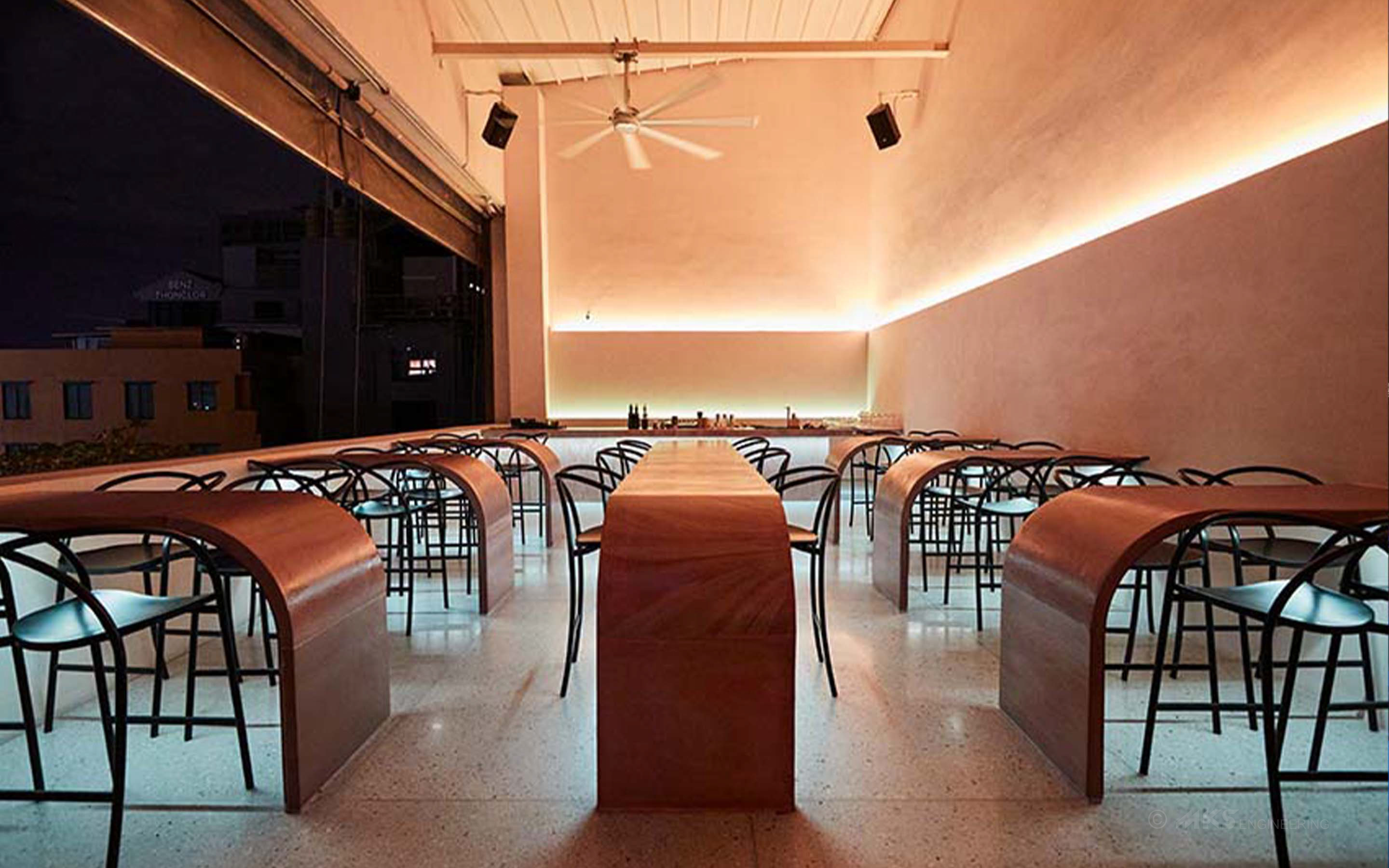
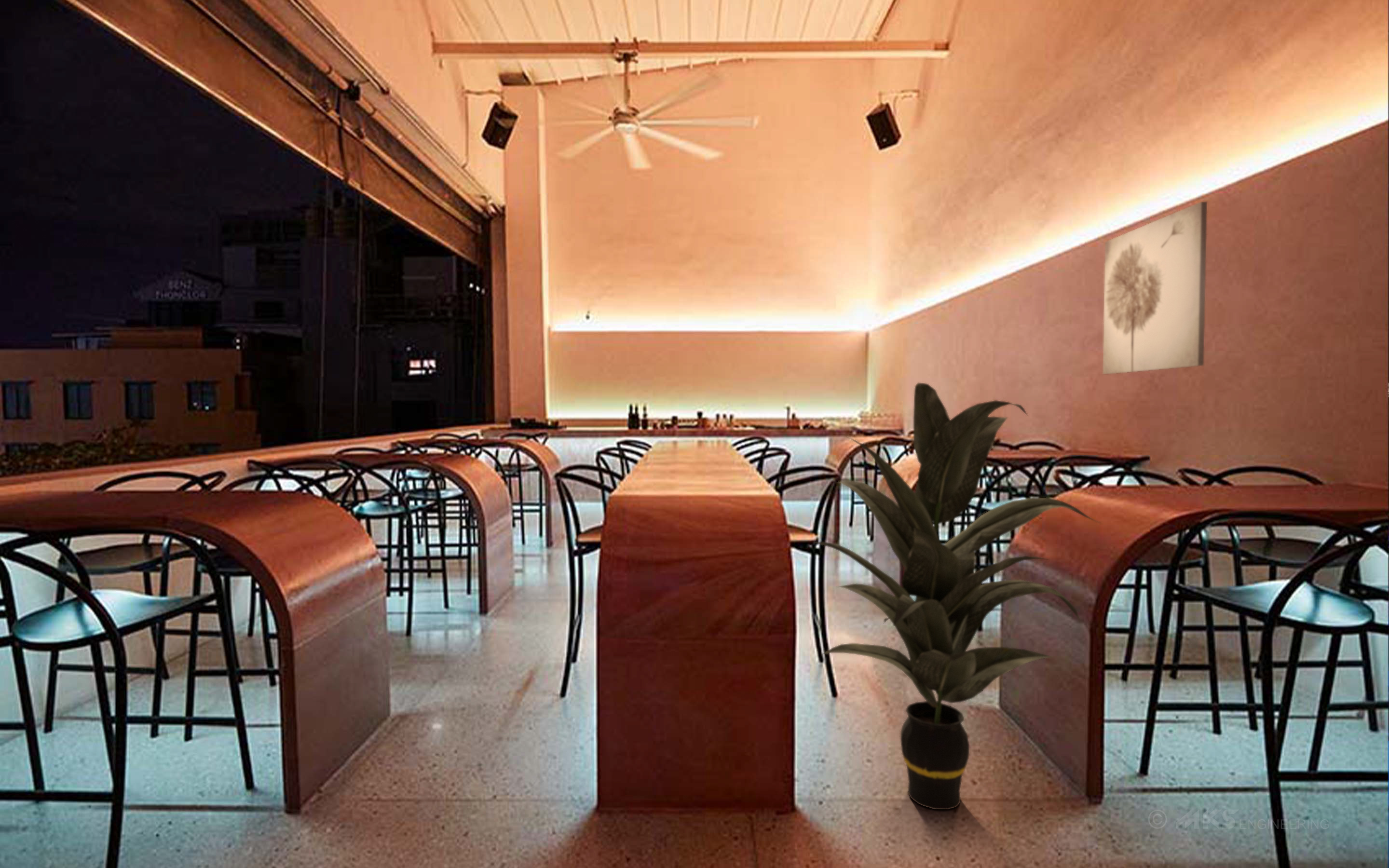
+ indoor plant [813,382,1102,810]
+ wall art [1103,201,1208,375]
